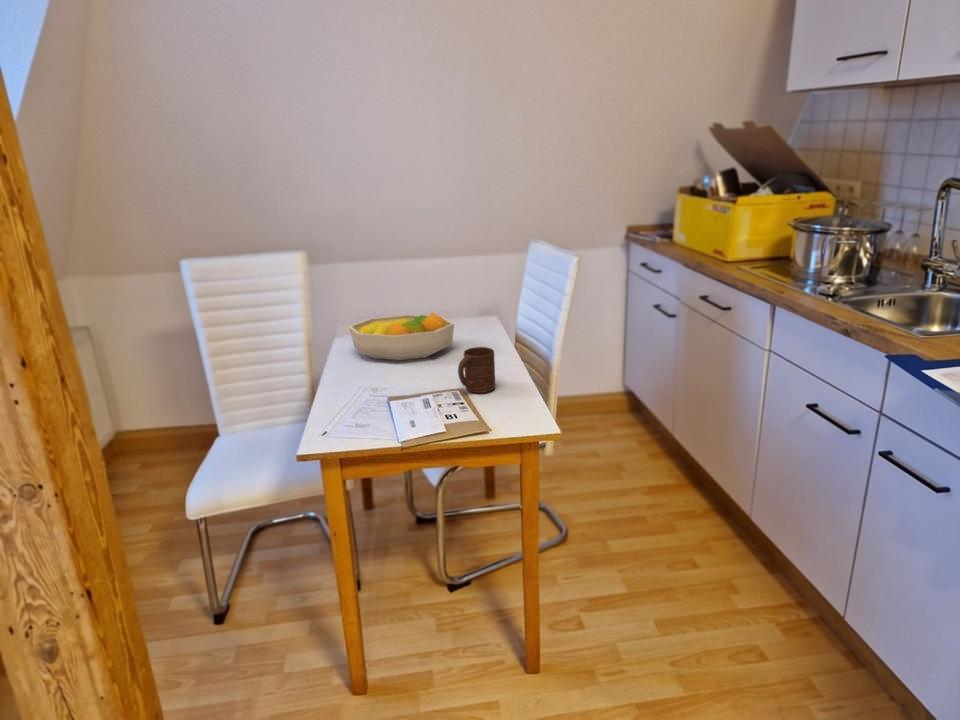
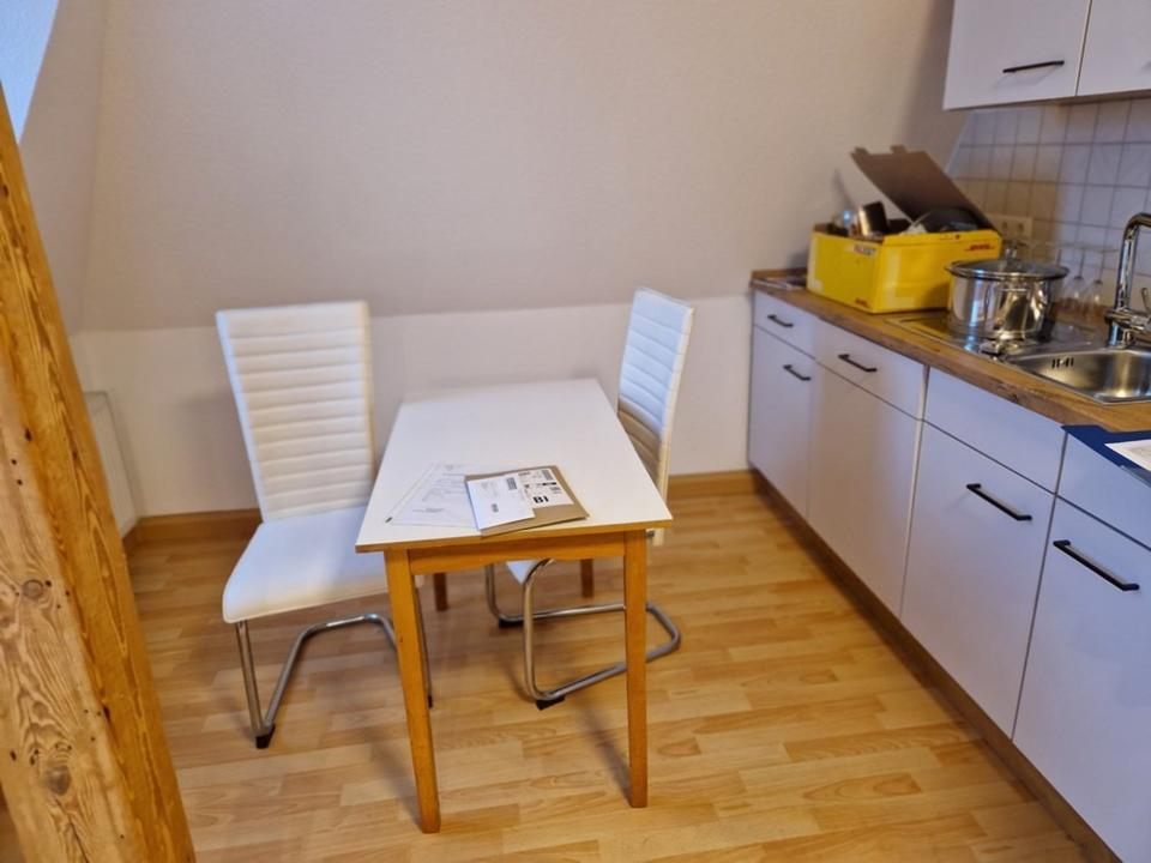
- cup [457,346,496,394]
- fruit bowl [348,311,455,361]
